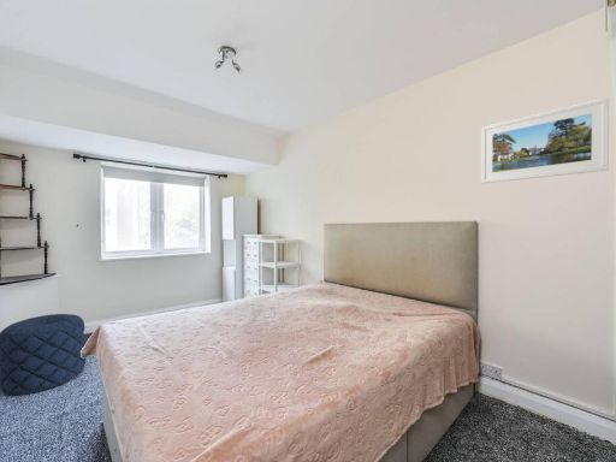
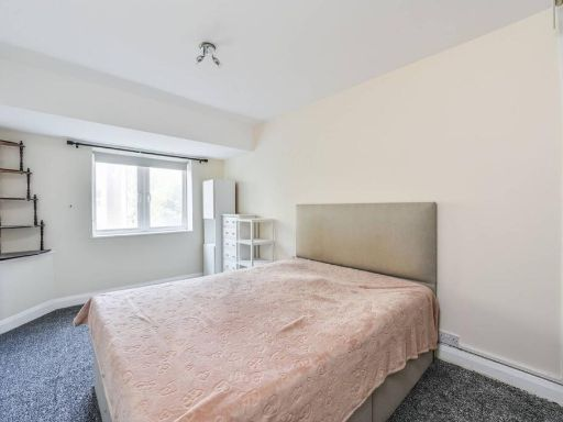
- pouf [0,313,87,396]
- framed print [480,96,610,184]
